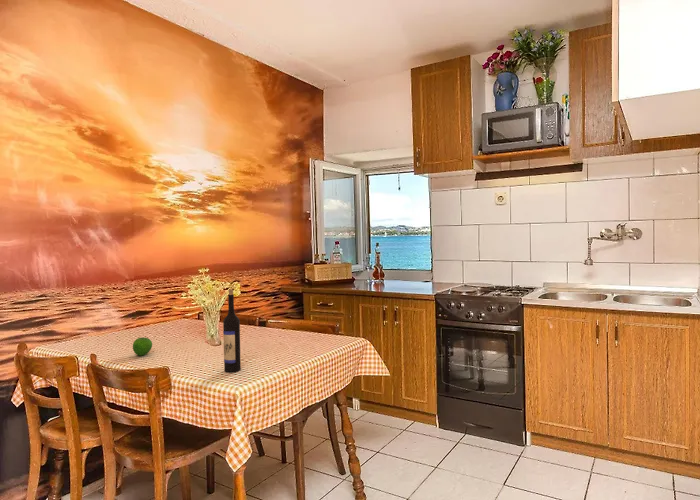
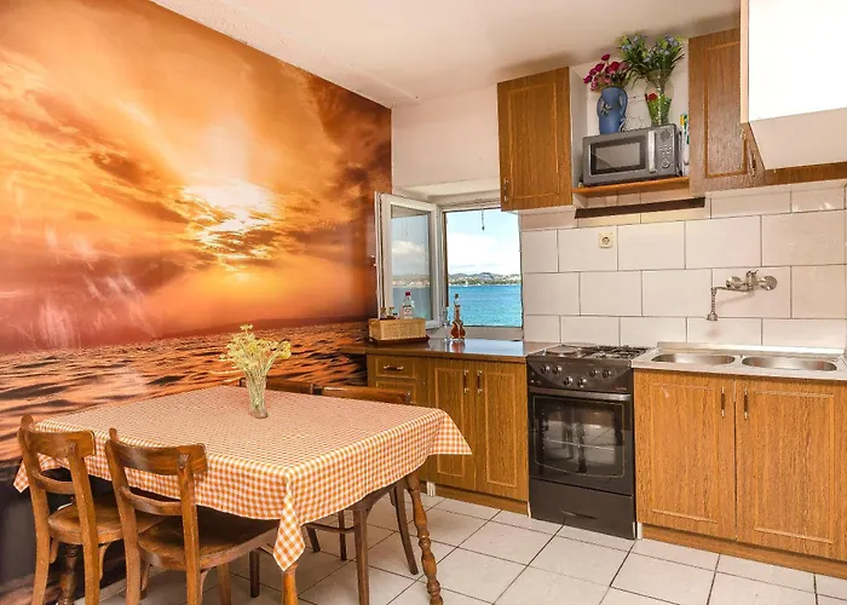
- apple [132,337,153,357]
- wine bottle [222,289,242,373]
